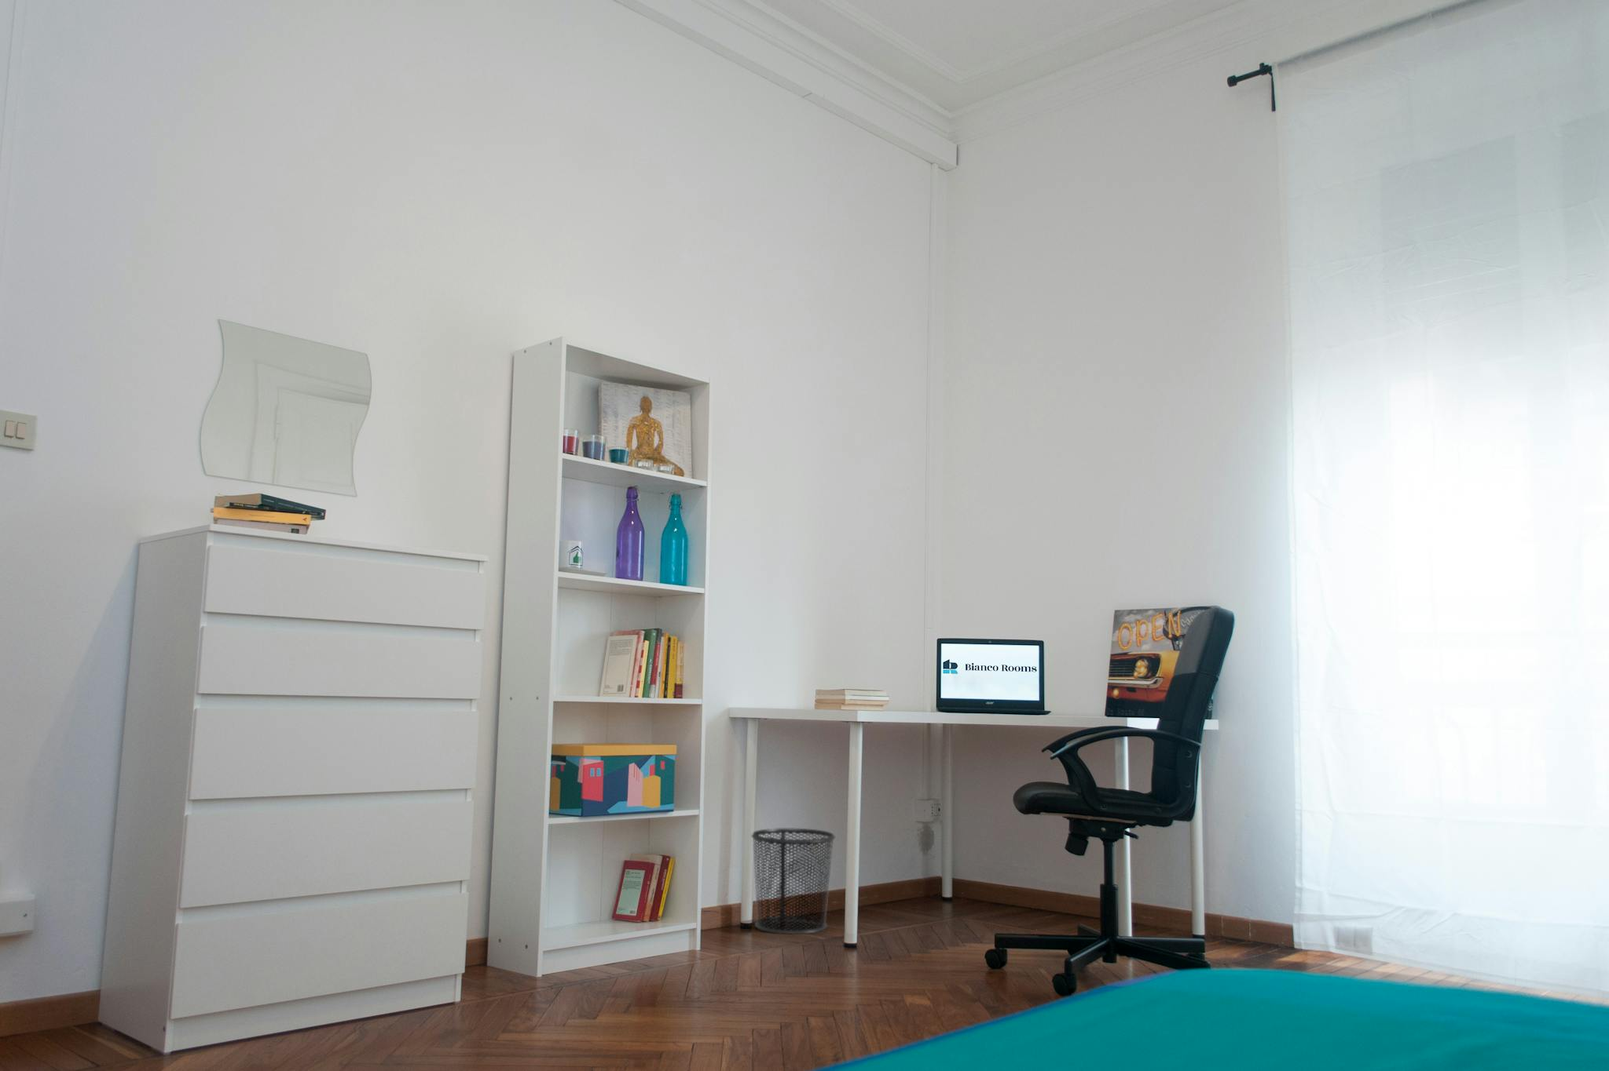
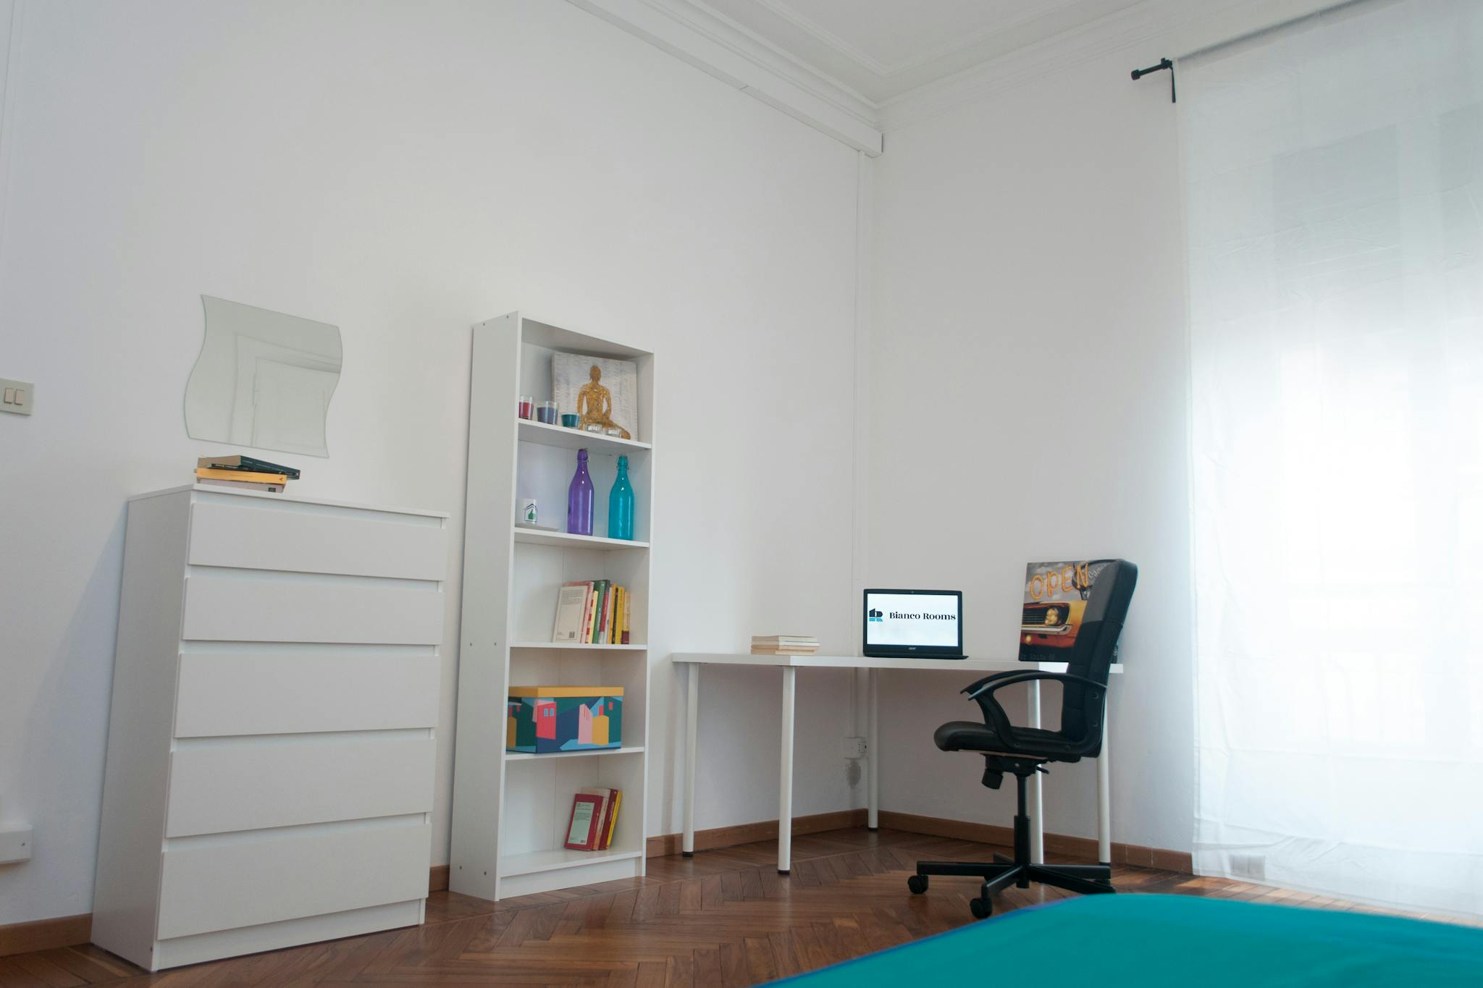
- waste bin [751,828,836,935]
